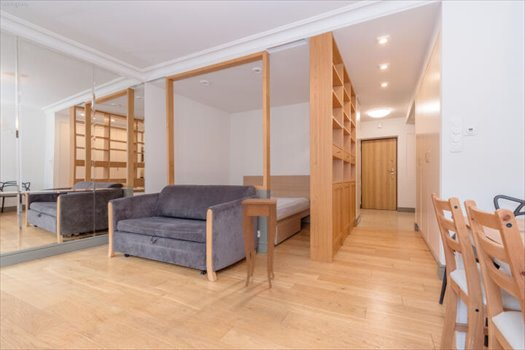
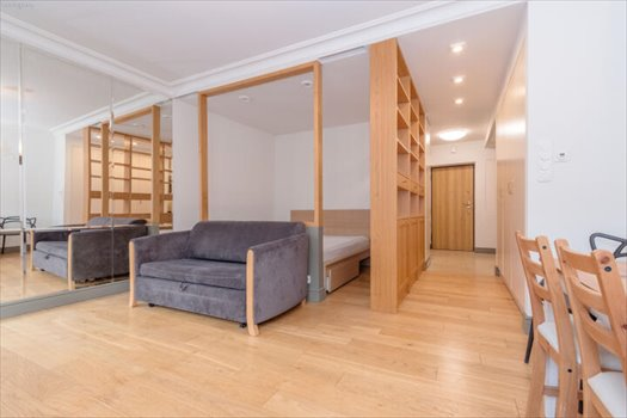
- side table [240,198,278,289]
